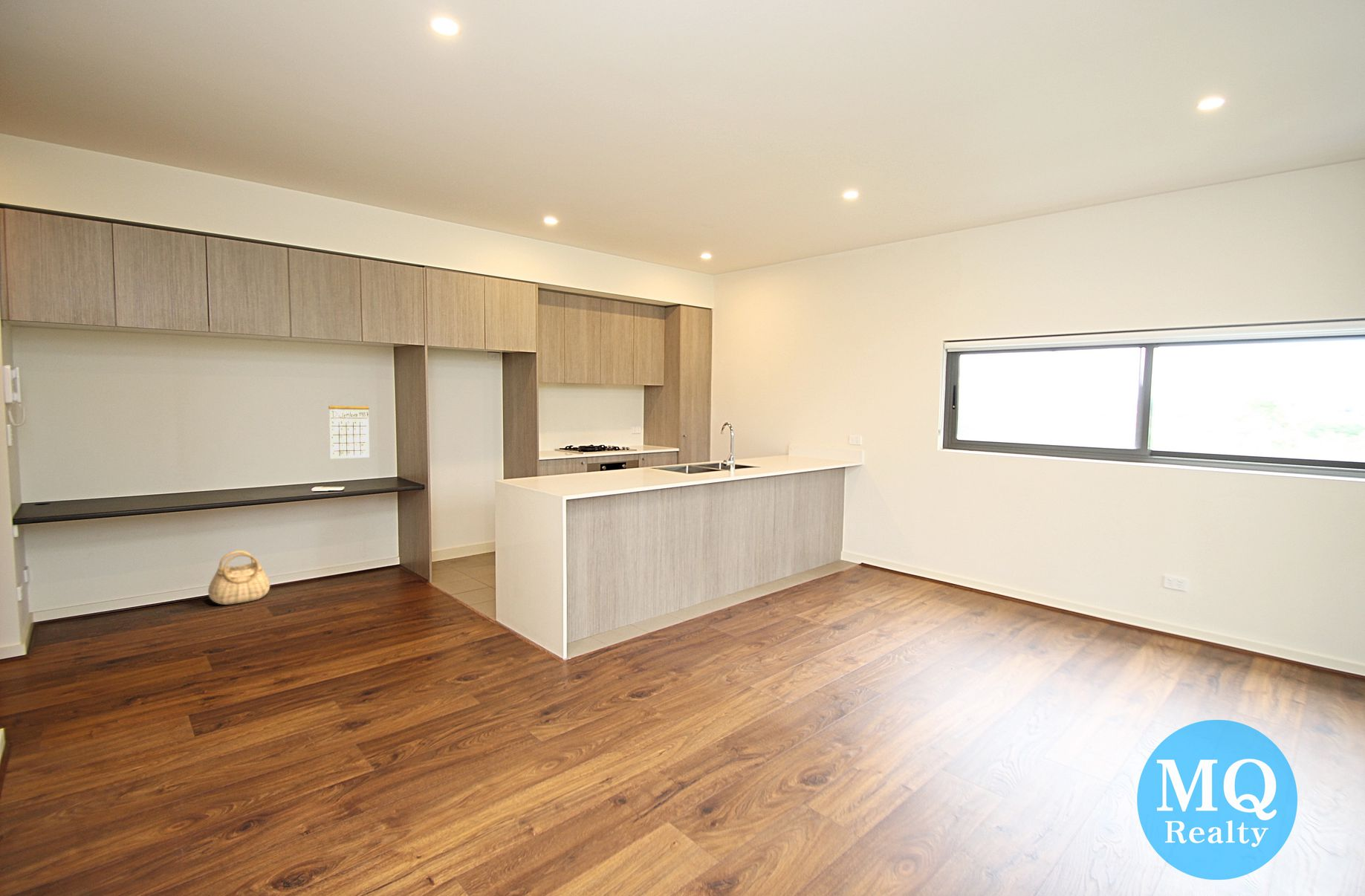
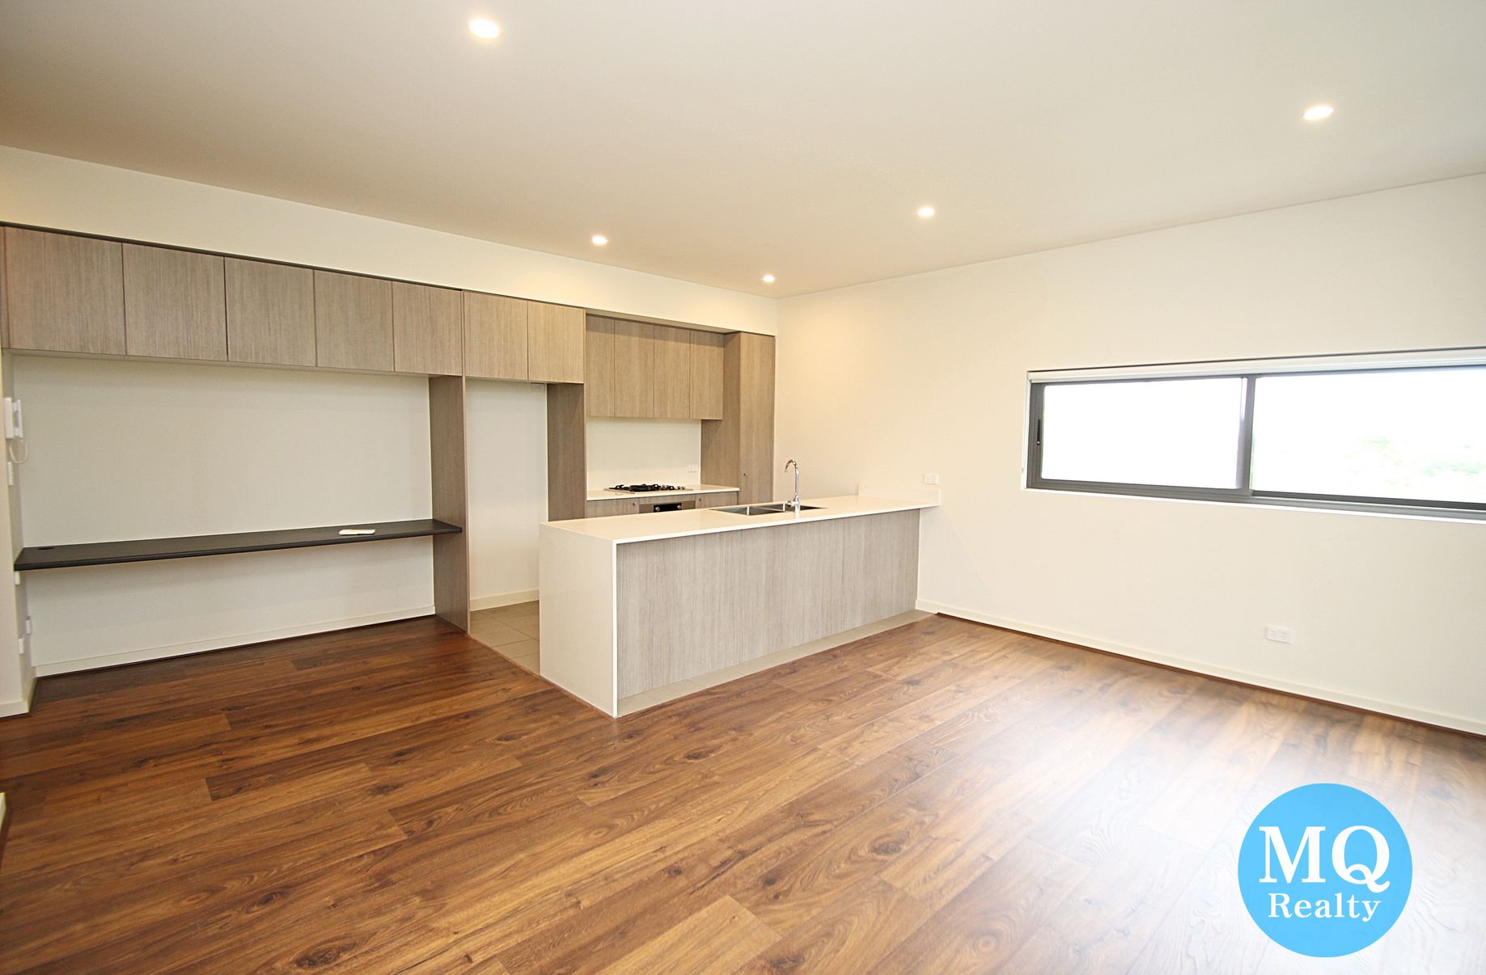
- calendar [328,393,370,459]
- basket [207,550,270,606]
